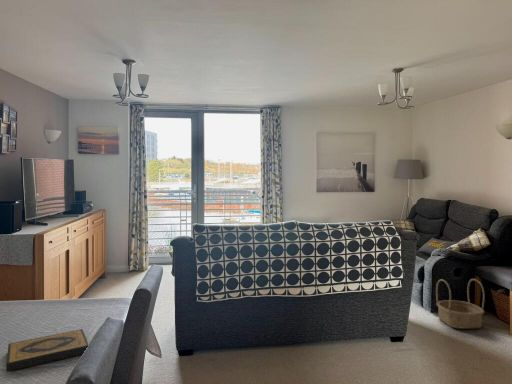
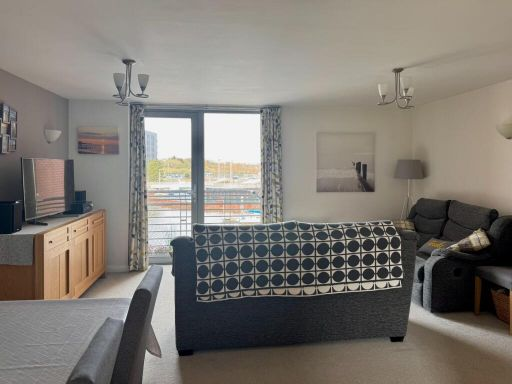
- hardback book [5,328,89,372]
- basket [435,278,486,330]
